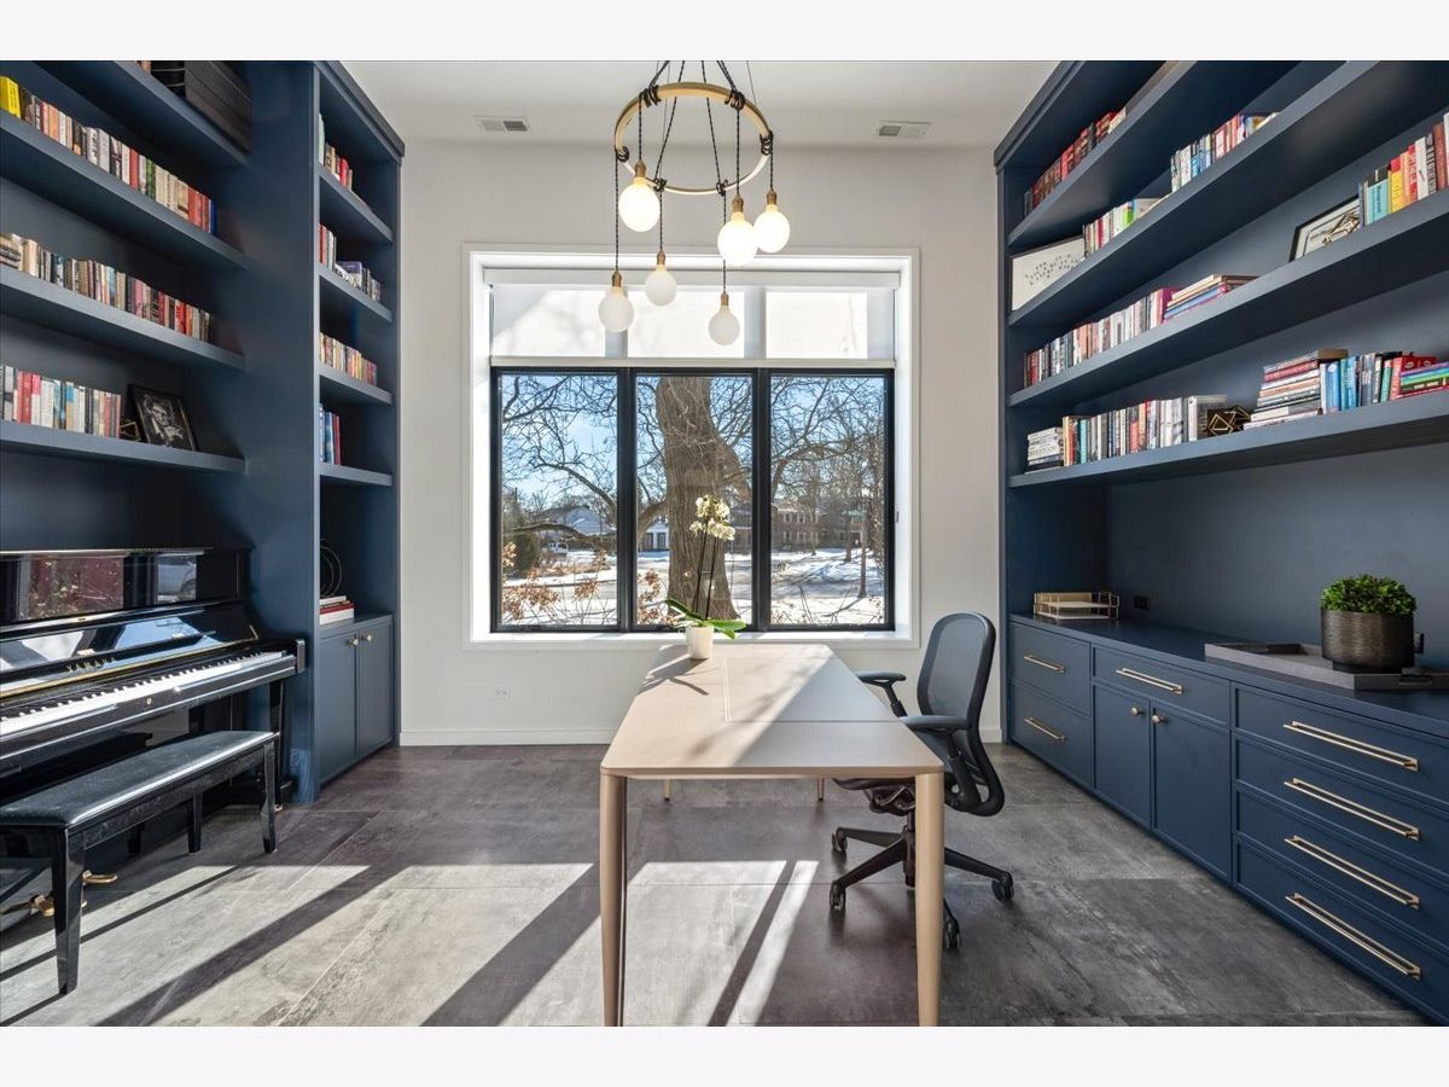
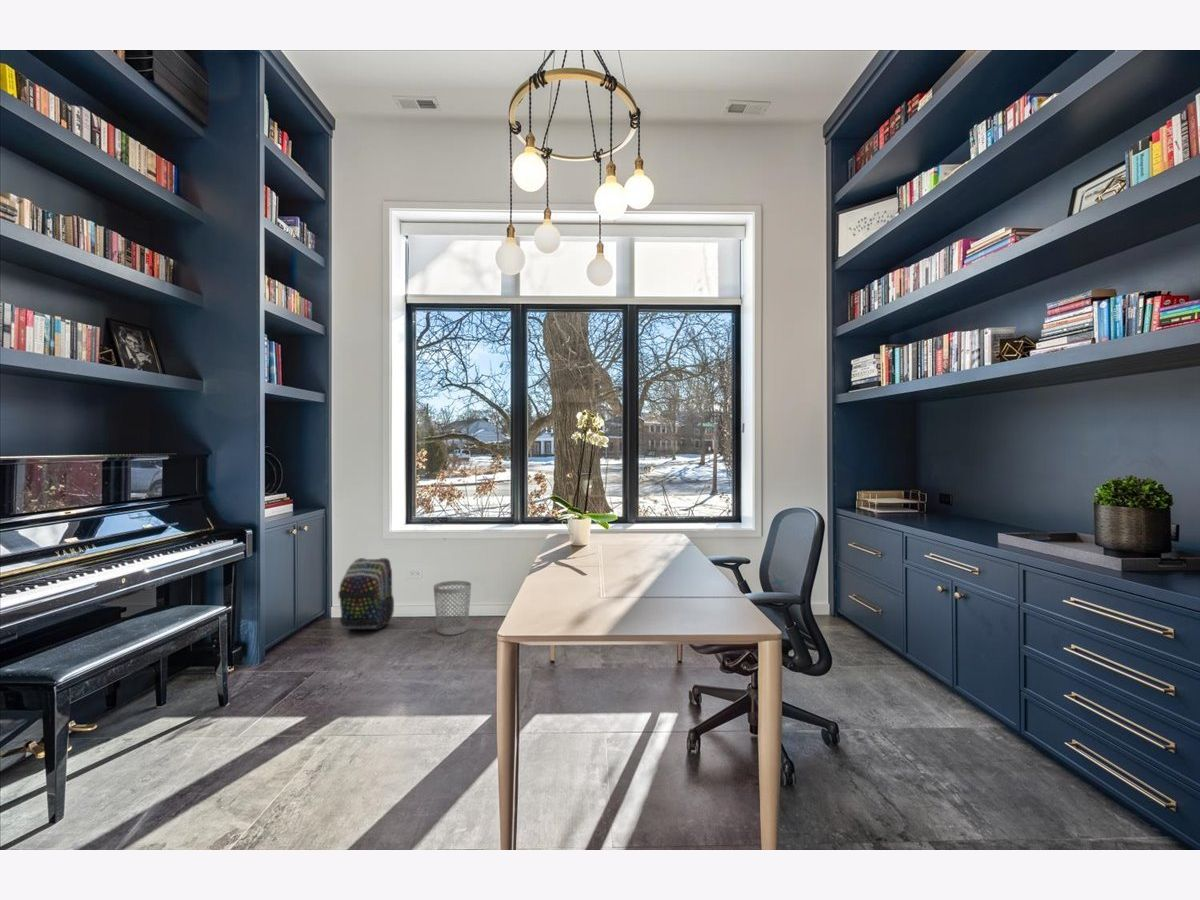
+ backpack [337,557,395,631]
+ wastebasket [432,580,472,636]
